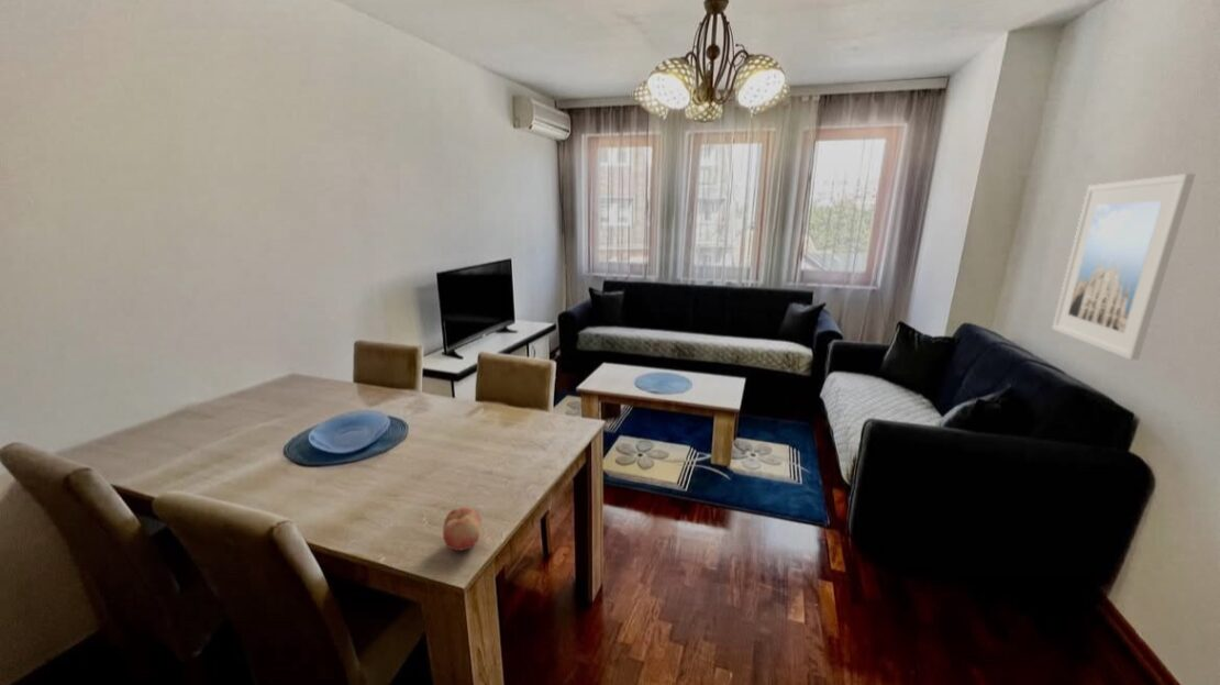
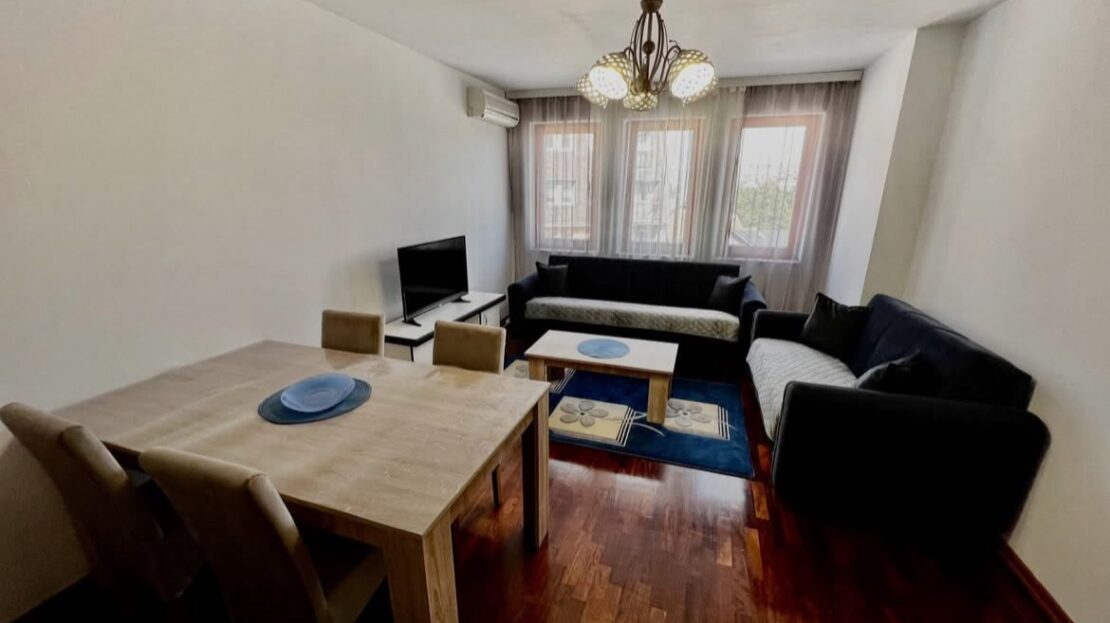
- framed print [1051,173,1197,362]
- fruit [442,507,483,552]
